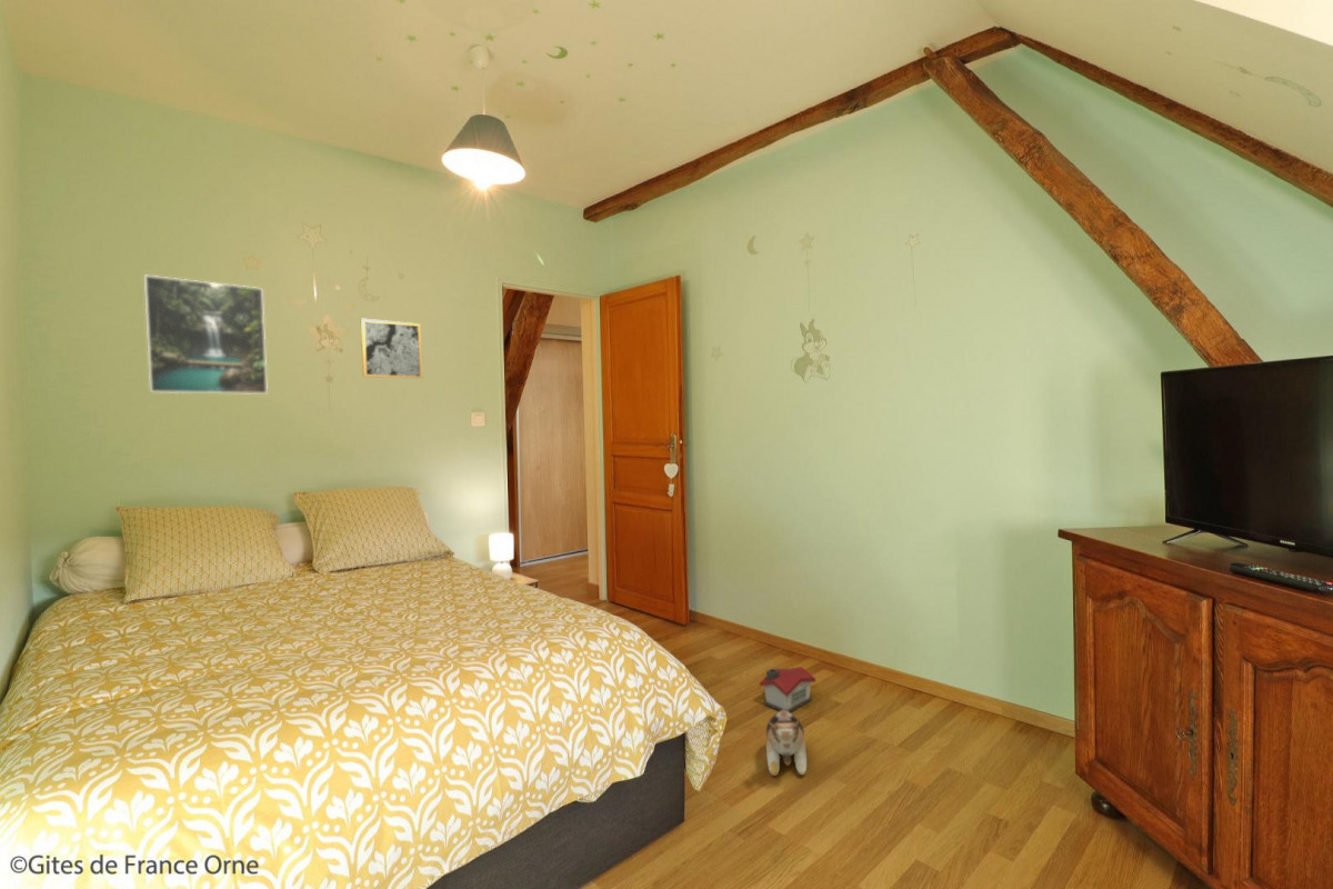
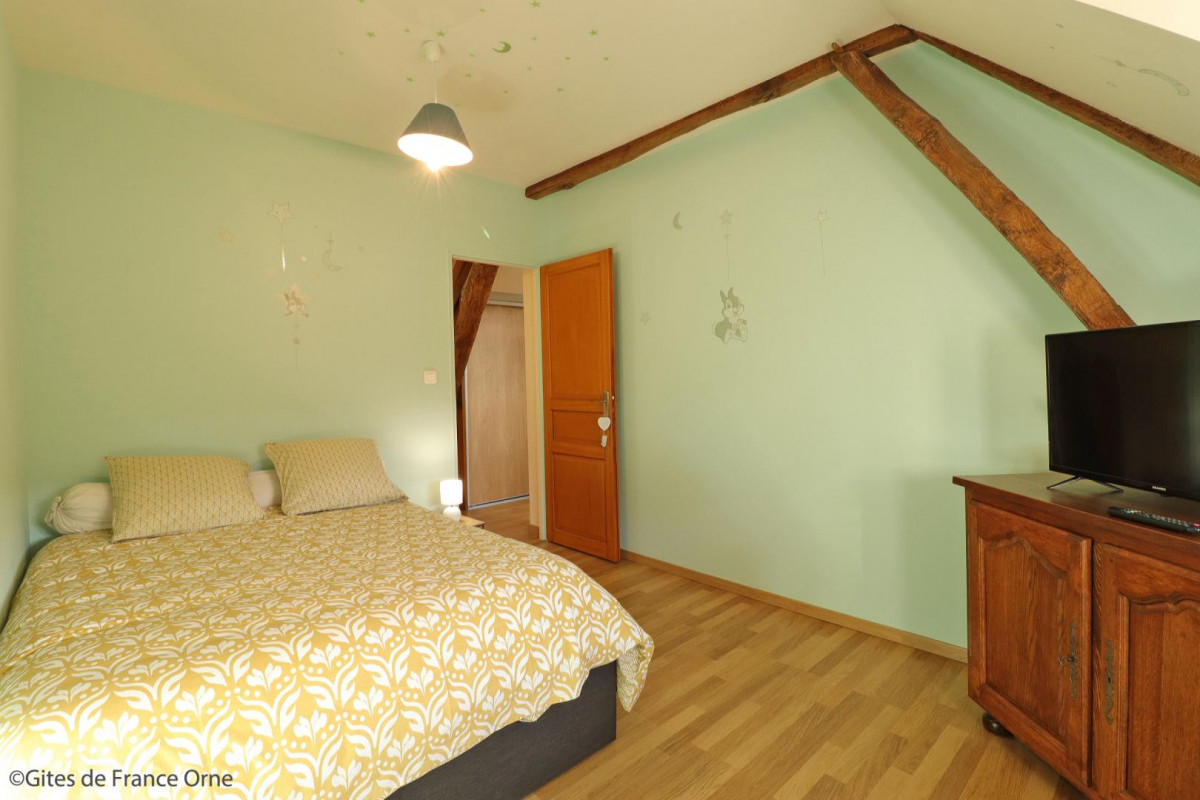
- wall art [360,318,423,380]
- toy house [759,666,816,713]
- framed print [143,273,269,396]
- plush toy [765,709,809,777]
